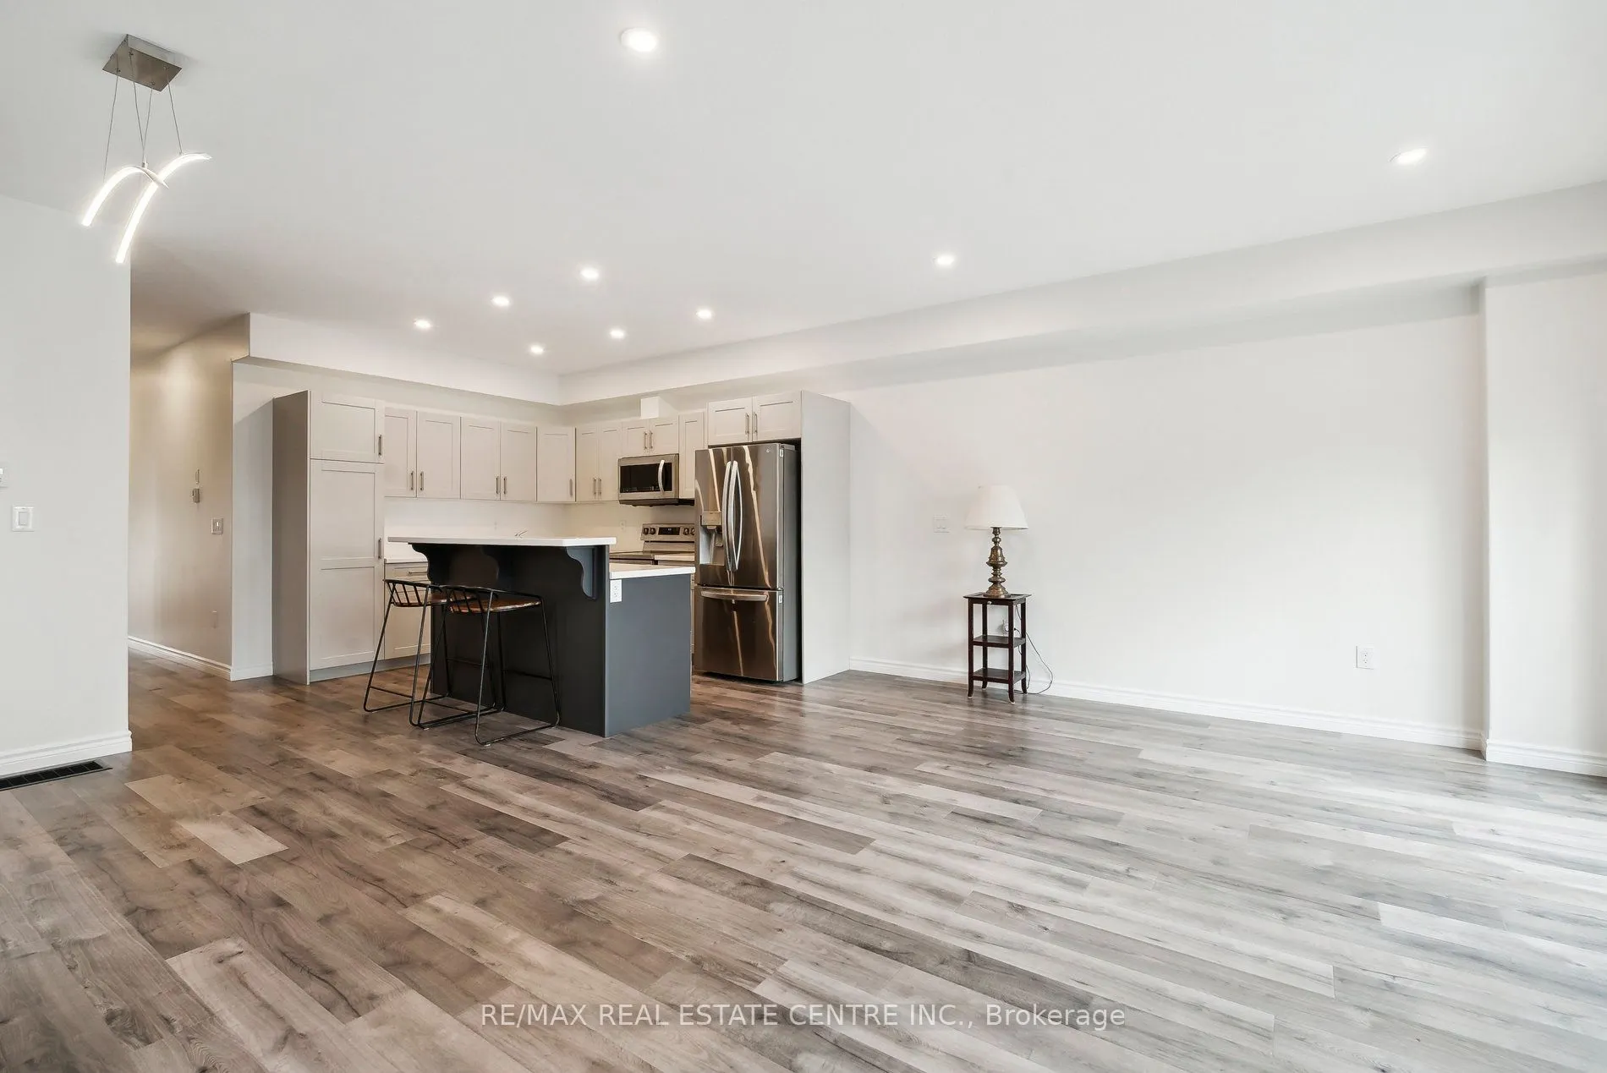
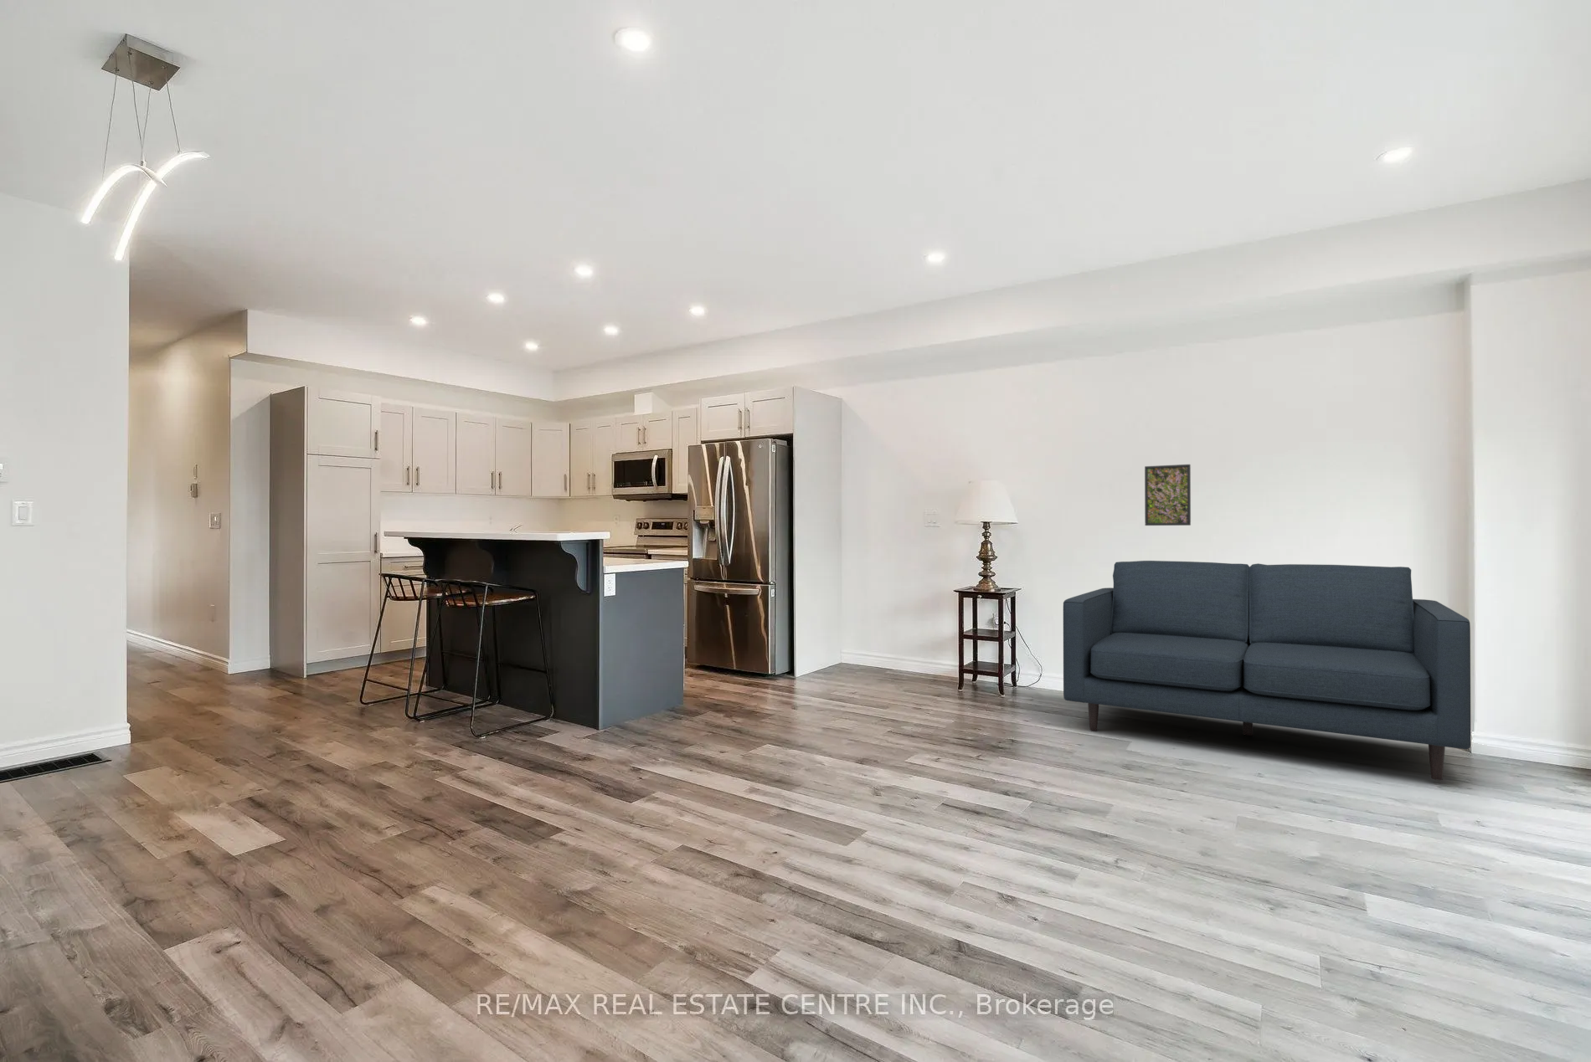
+ sofa [1062,559,1471,781]
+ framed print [1144,463,1191,526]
